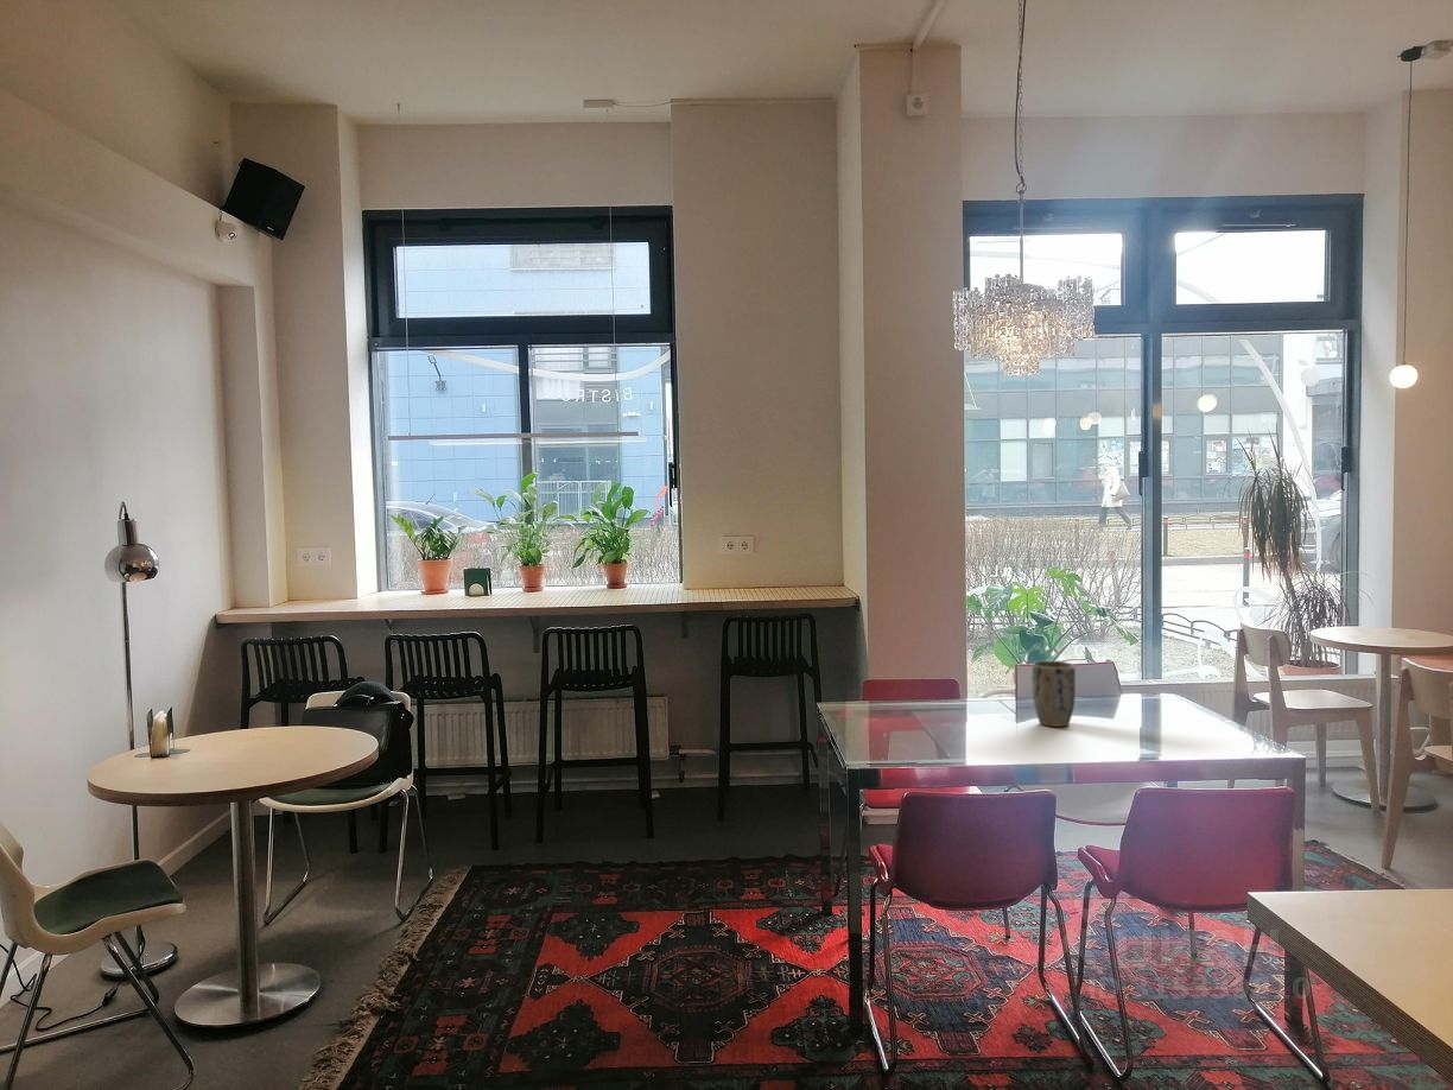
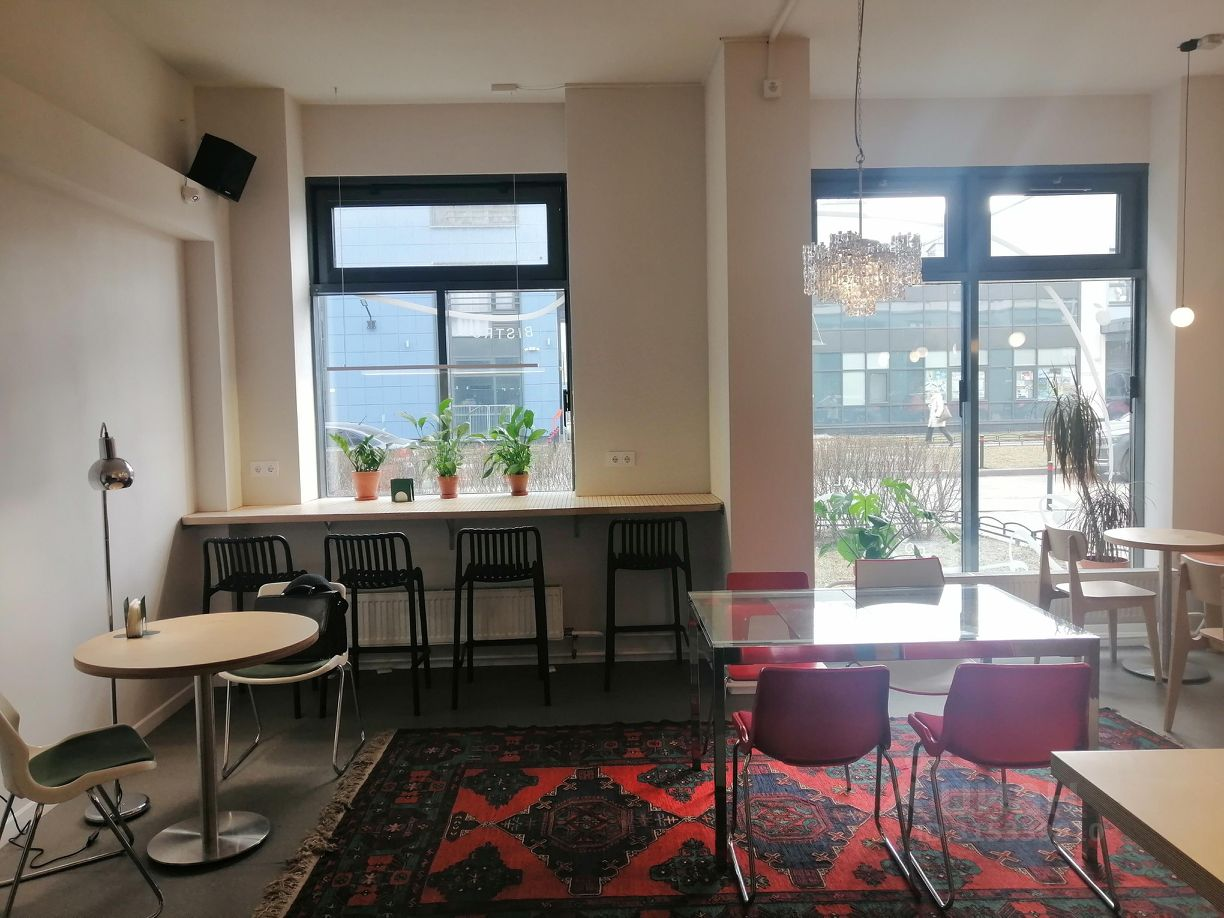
- plant pot [1030,660,1077,728]
